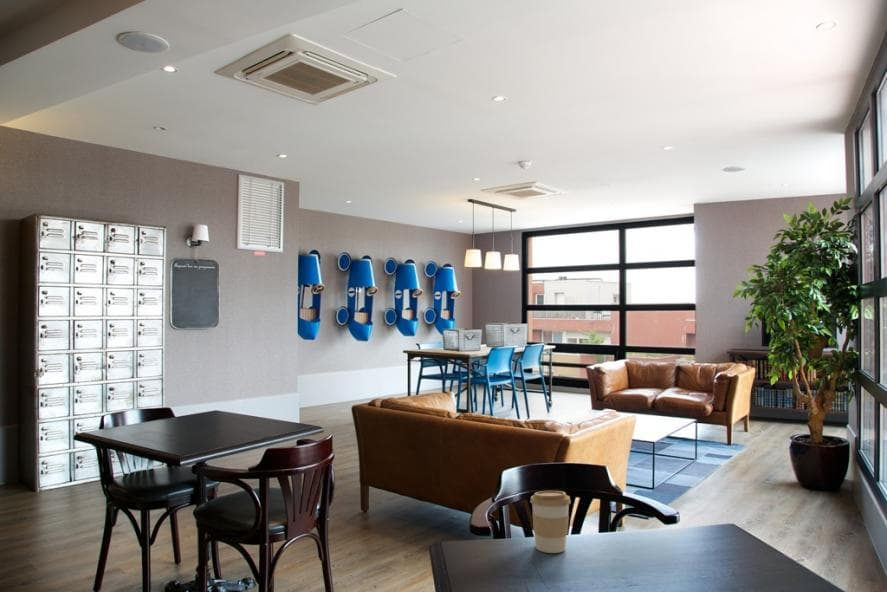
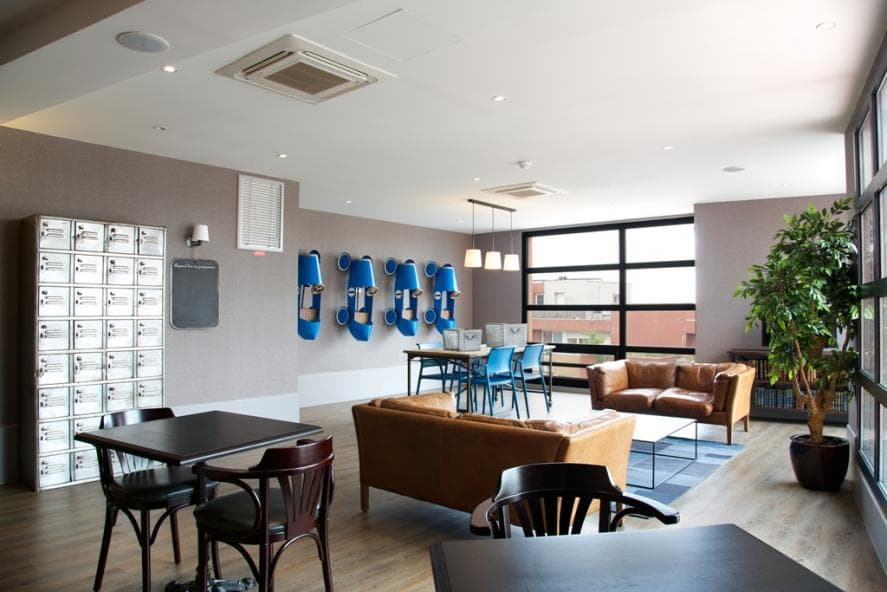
- coffee cup [529,490,572,554]
